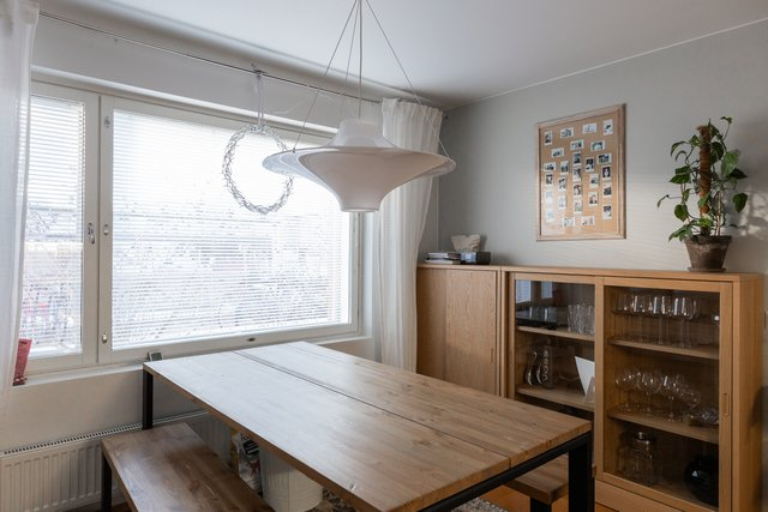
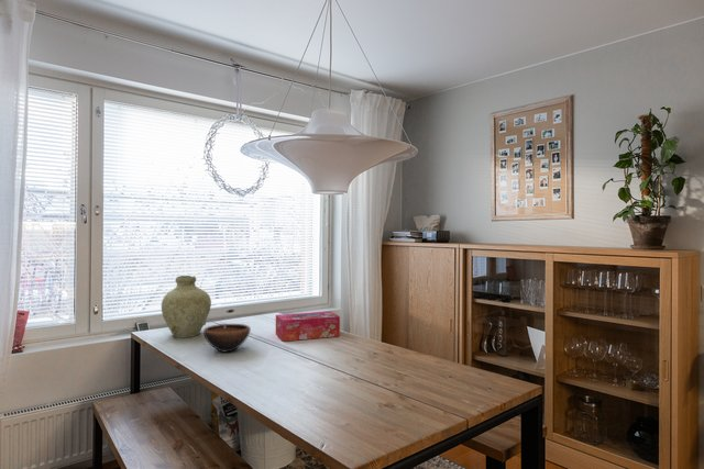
+ tissue box [275,311,341,343]
+ bowl [202,323,252,354]
+ vase [161,275,212,339]
